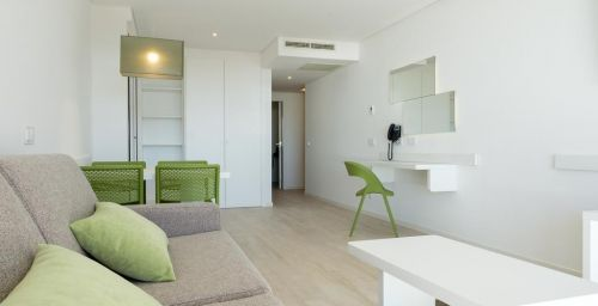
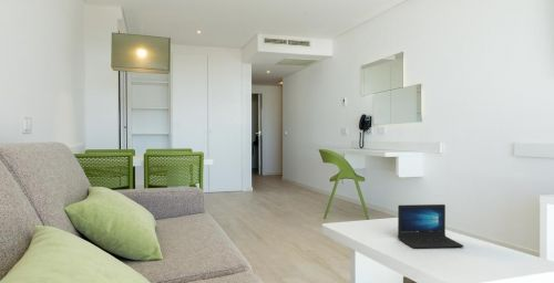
+ laptop [397,203,464,249]
